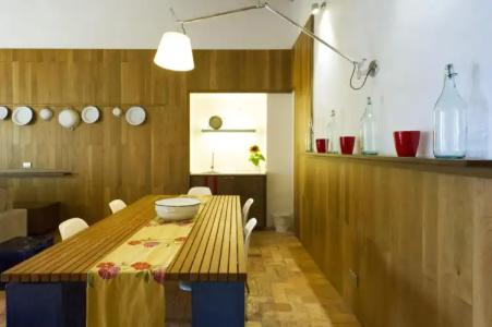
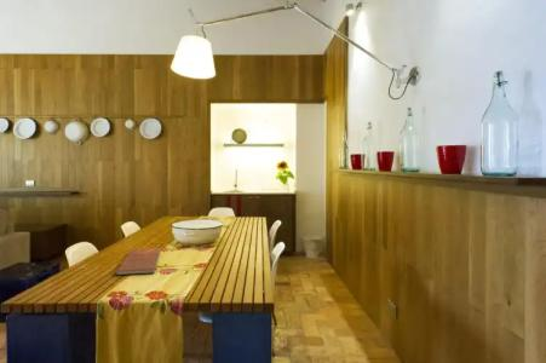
+ chopping board [115,247,162,276]
